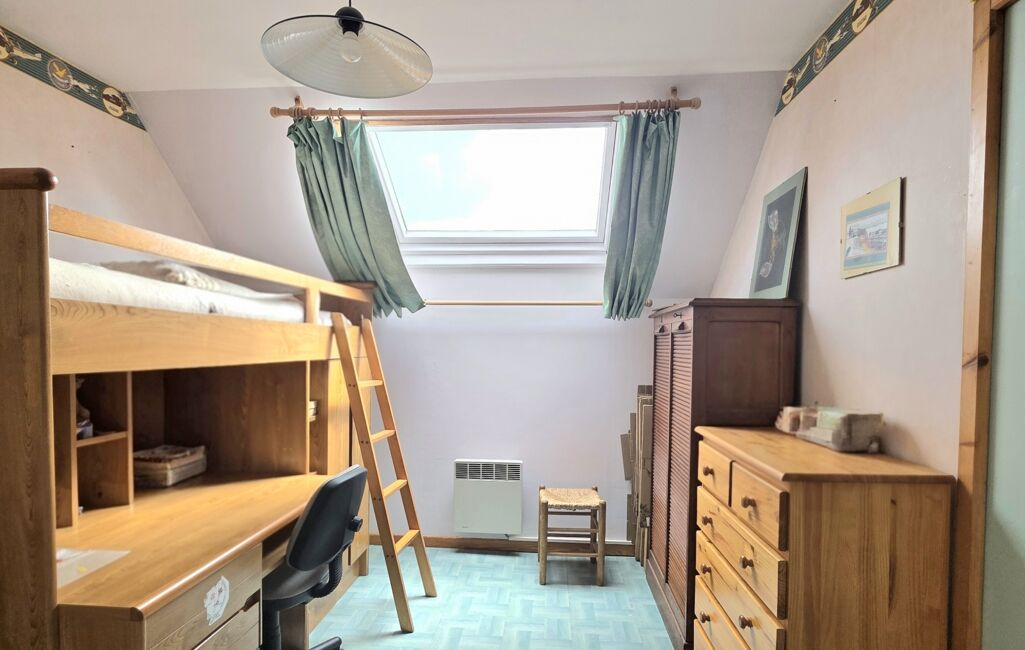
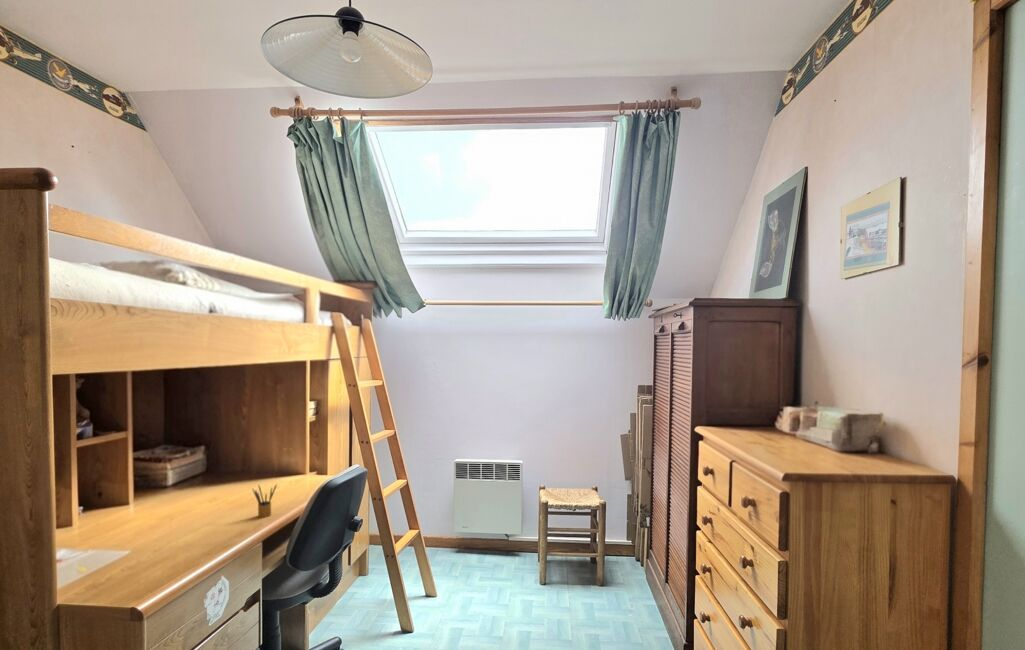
+ pencil box [251,483,278,518]
